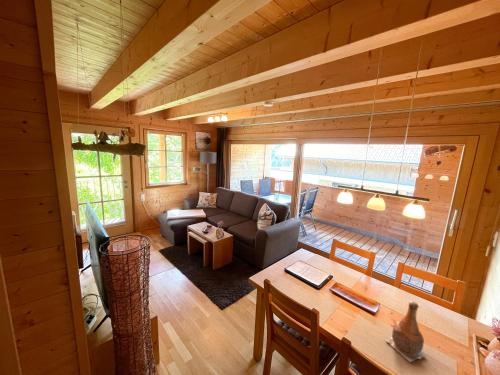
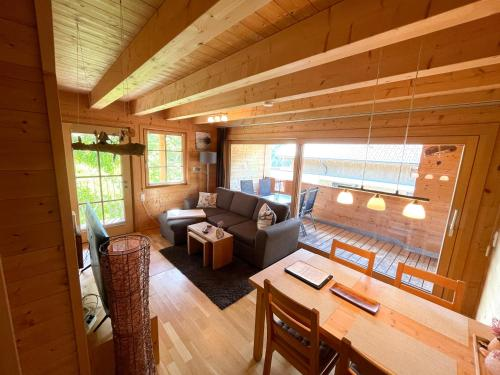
- bottle [384,300,427,363]
